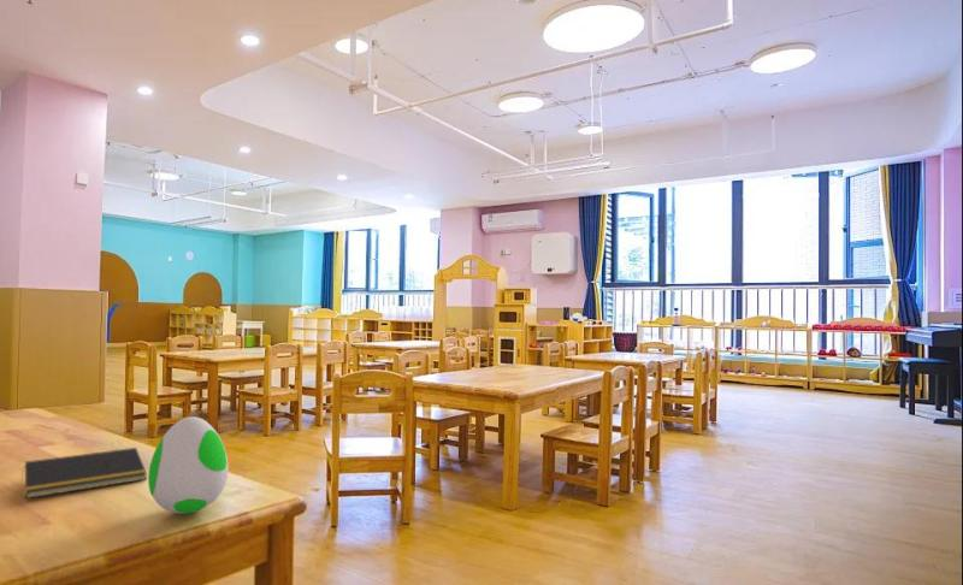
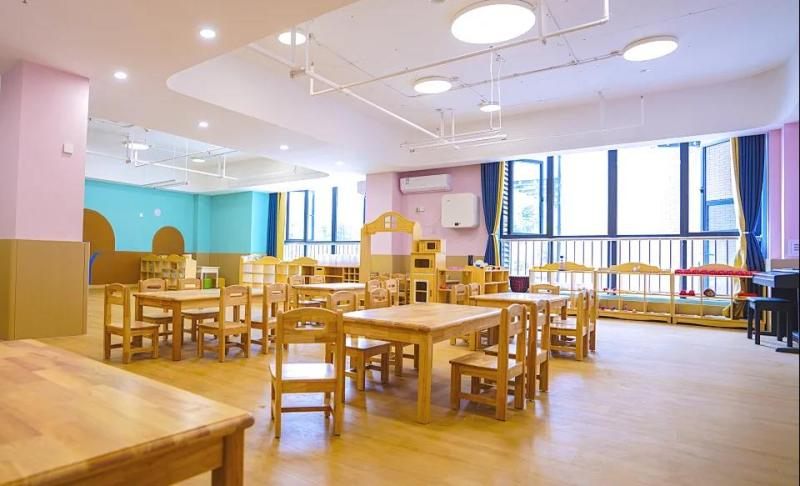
- notepad [19,447,148,500]
- decorative egg [147,415,229,515]
